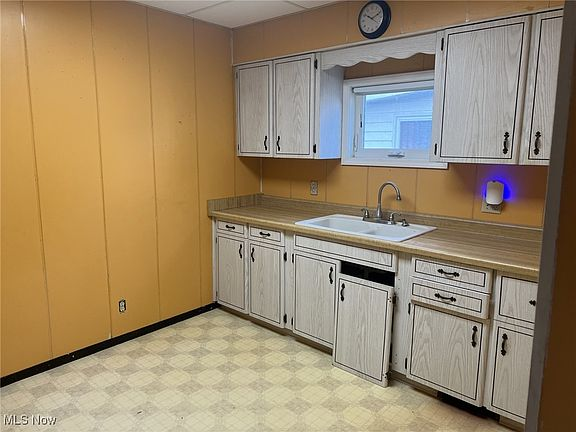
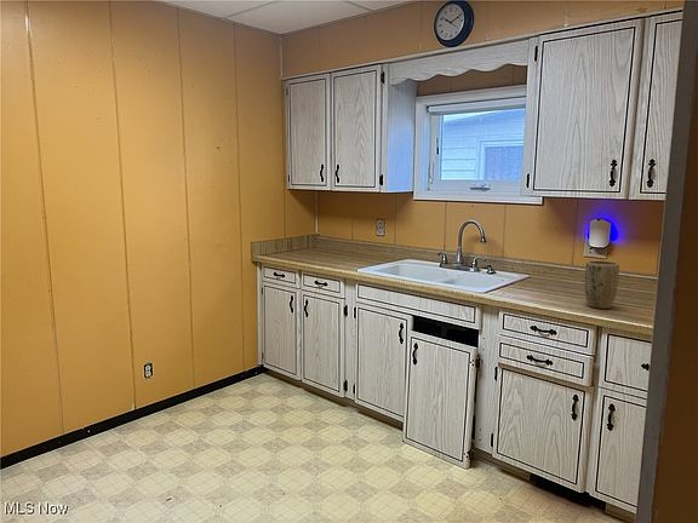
+ plant pot [583,259,620,310]
